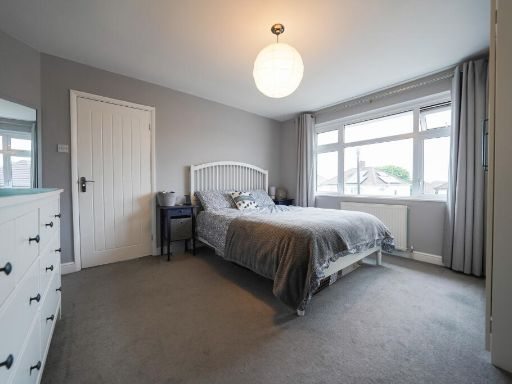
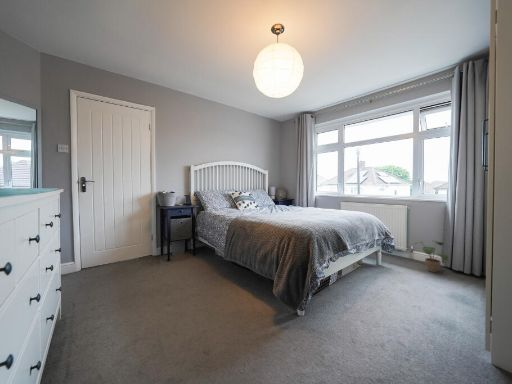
+ potted plant [414,240,449,273]
